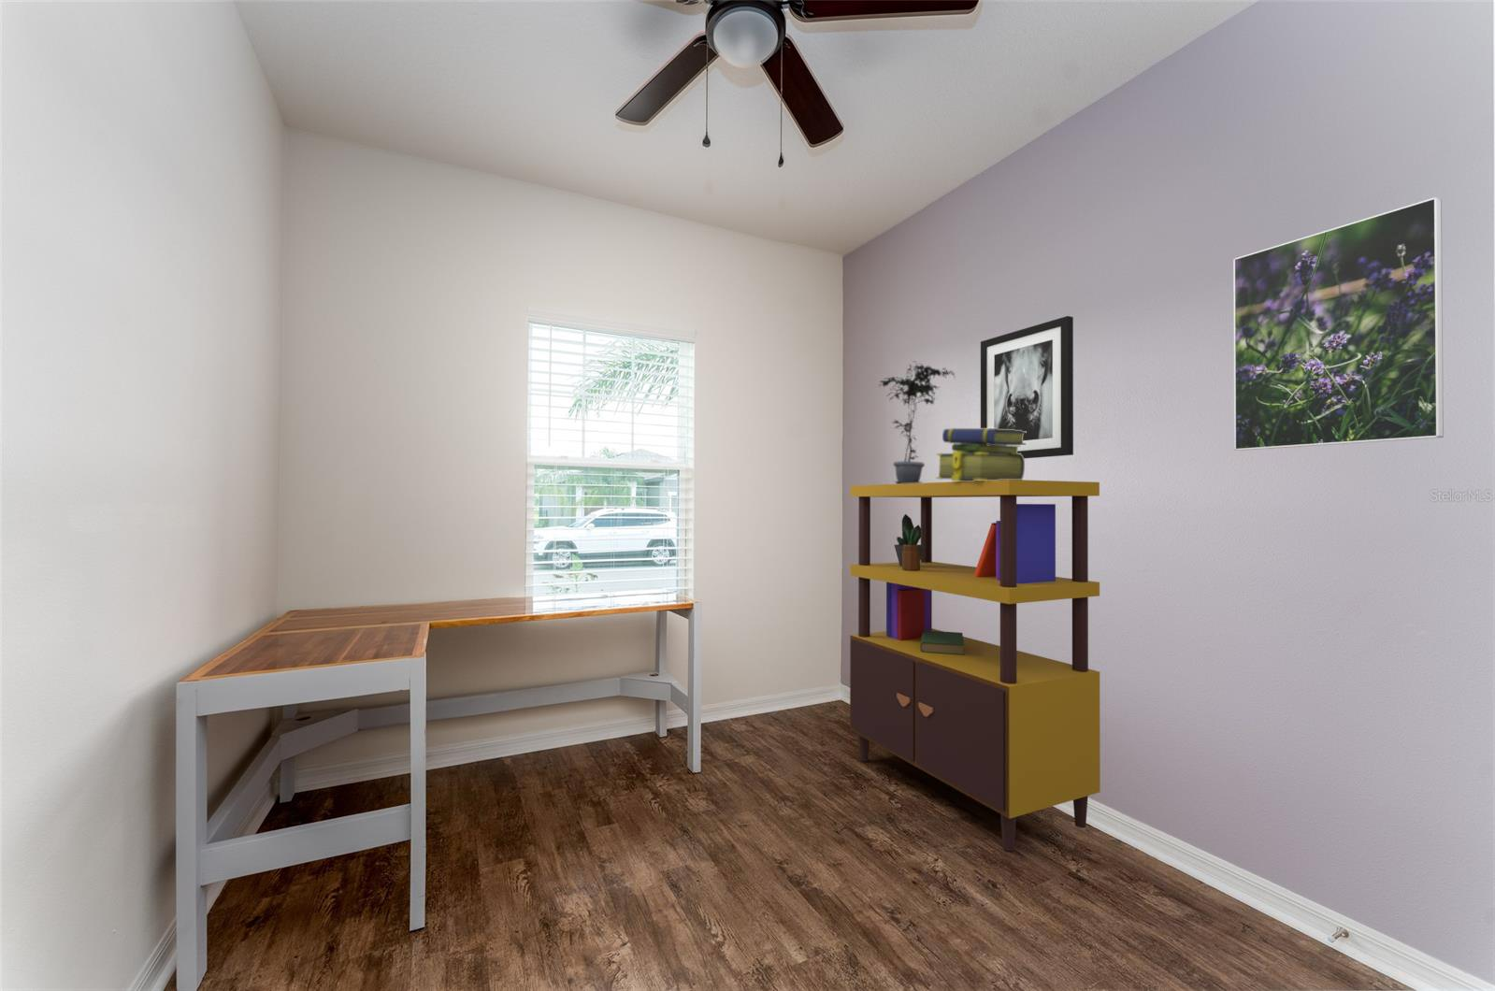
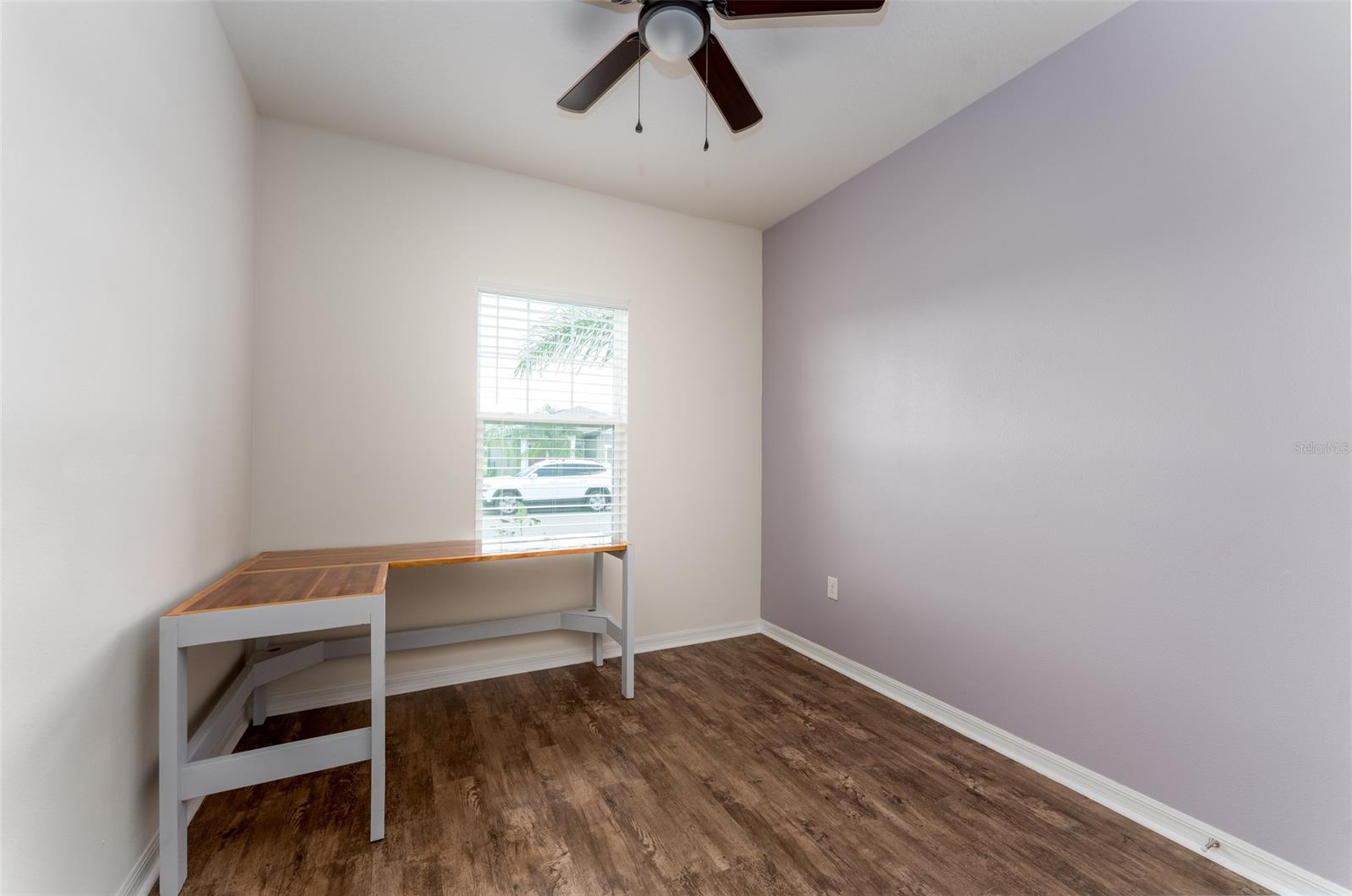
- wall art [980,315,1075,459]
- potted plant [878,359,956,484]
- bookcase [849,479,1101,853]
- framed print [1232,197,1444,451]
- stack of books [935,427,1026,481]
